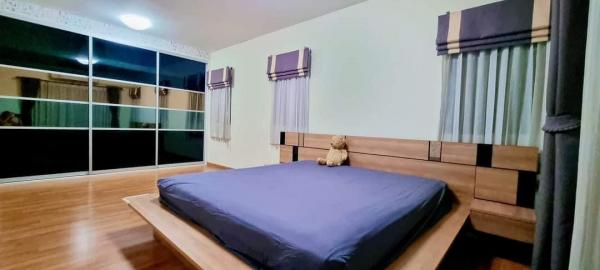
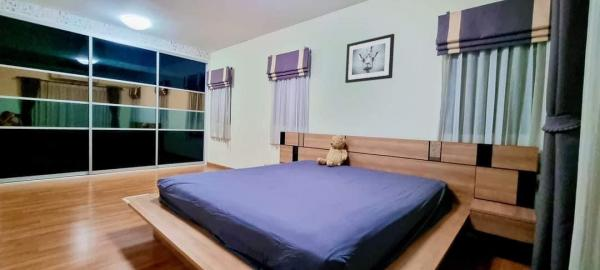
+ wall art [344,33,395,84]
